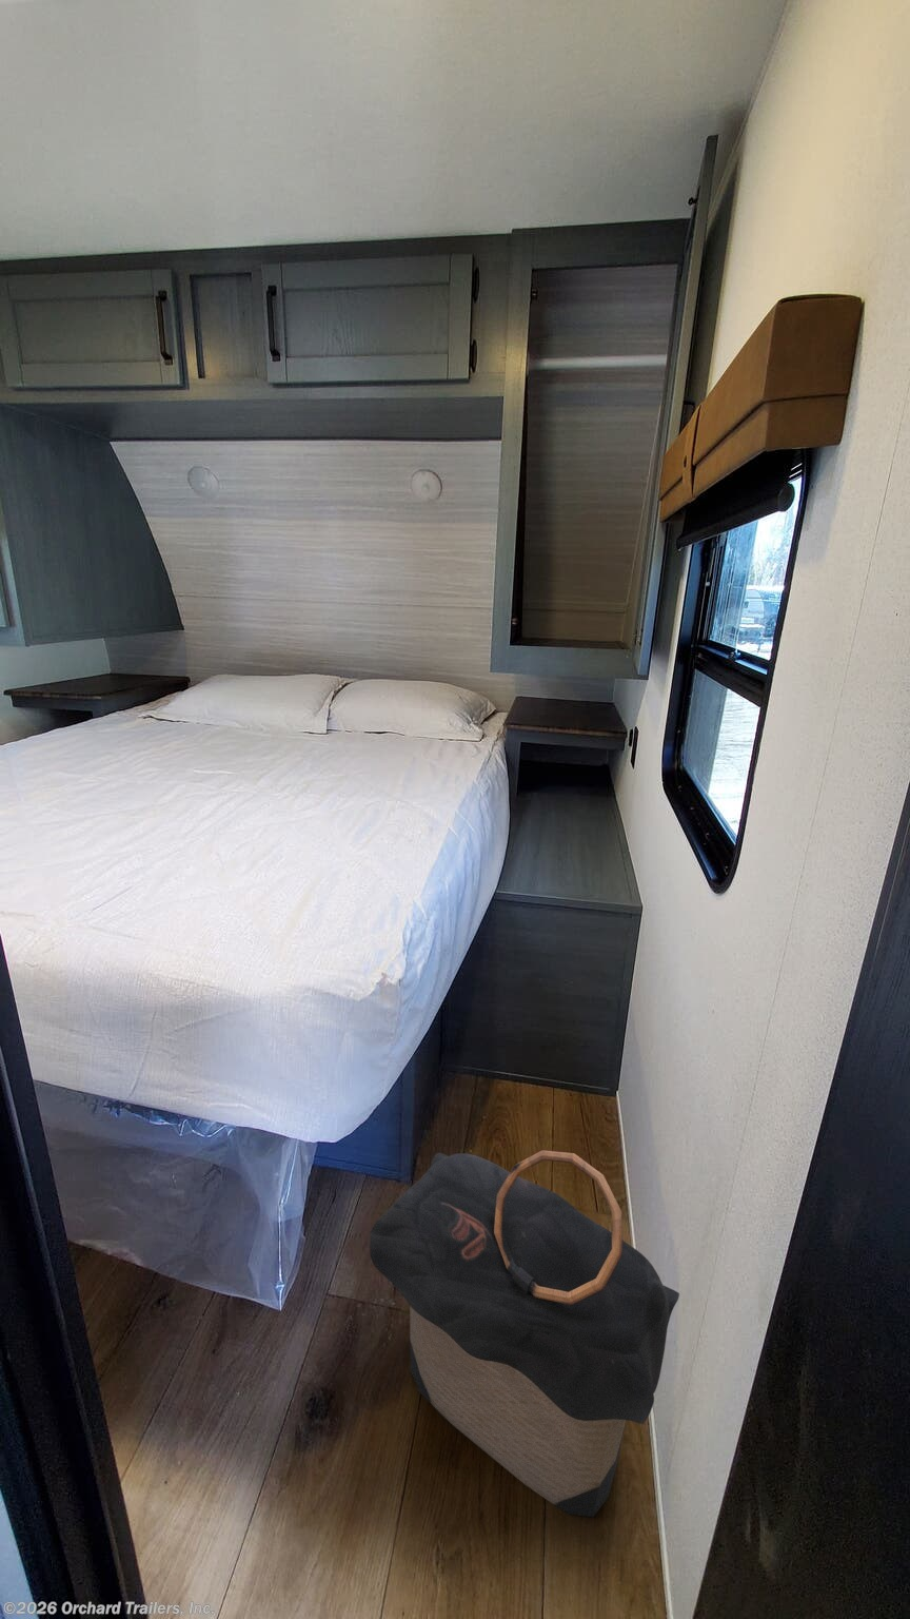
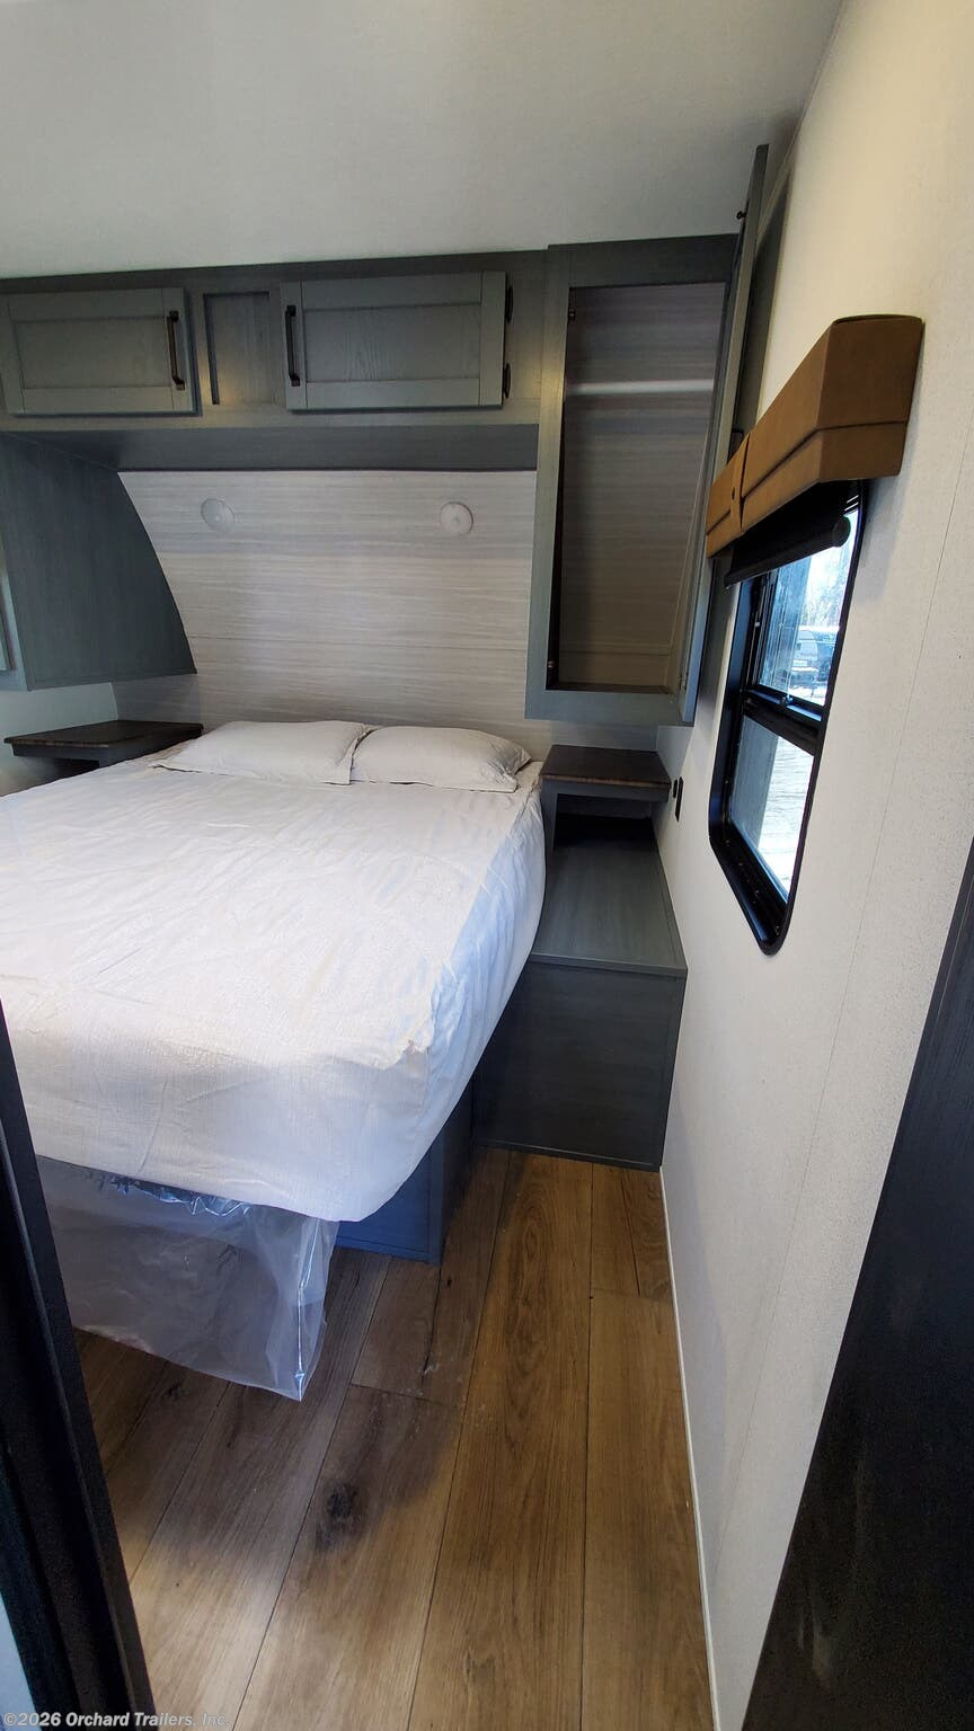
- laundry hamper [369,1149,680,1518]
